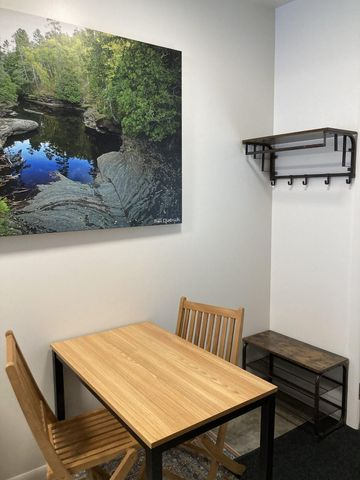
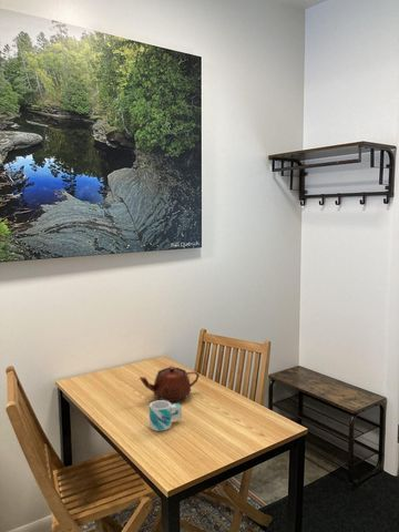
+ mug [149,399,183,432]
+ teapot [139,365,201,402]
